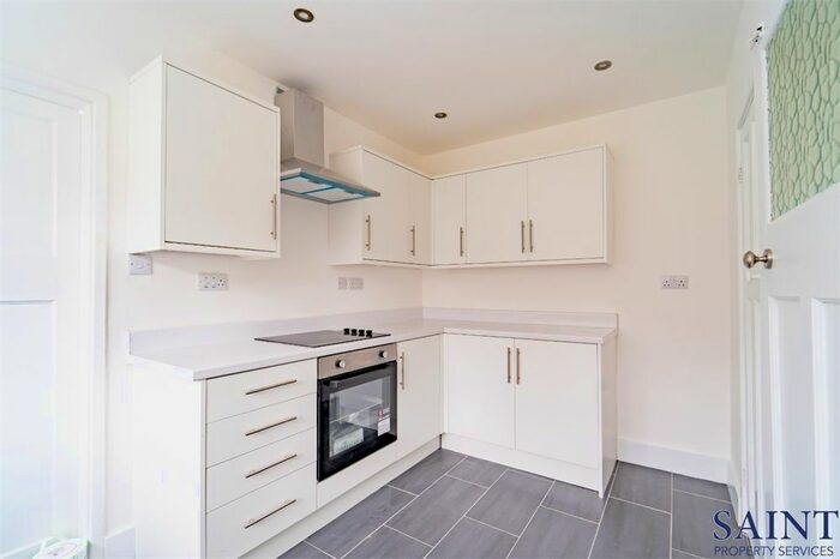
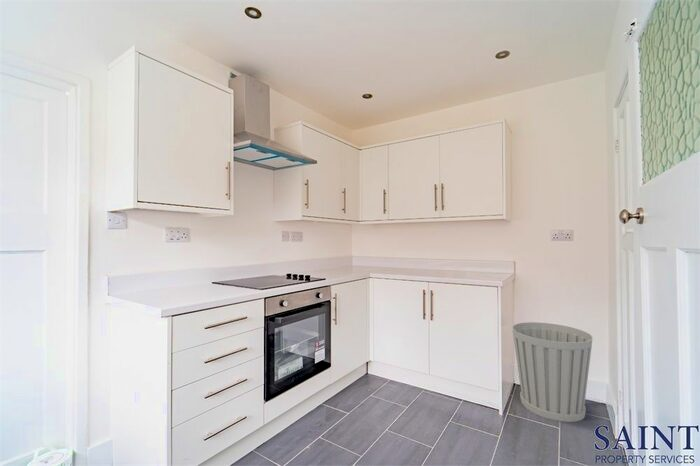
+ trash can [511,321,594,423]
